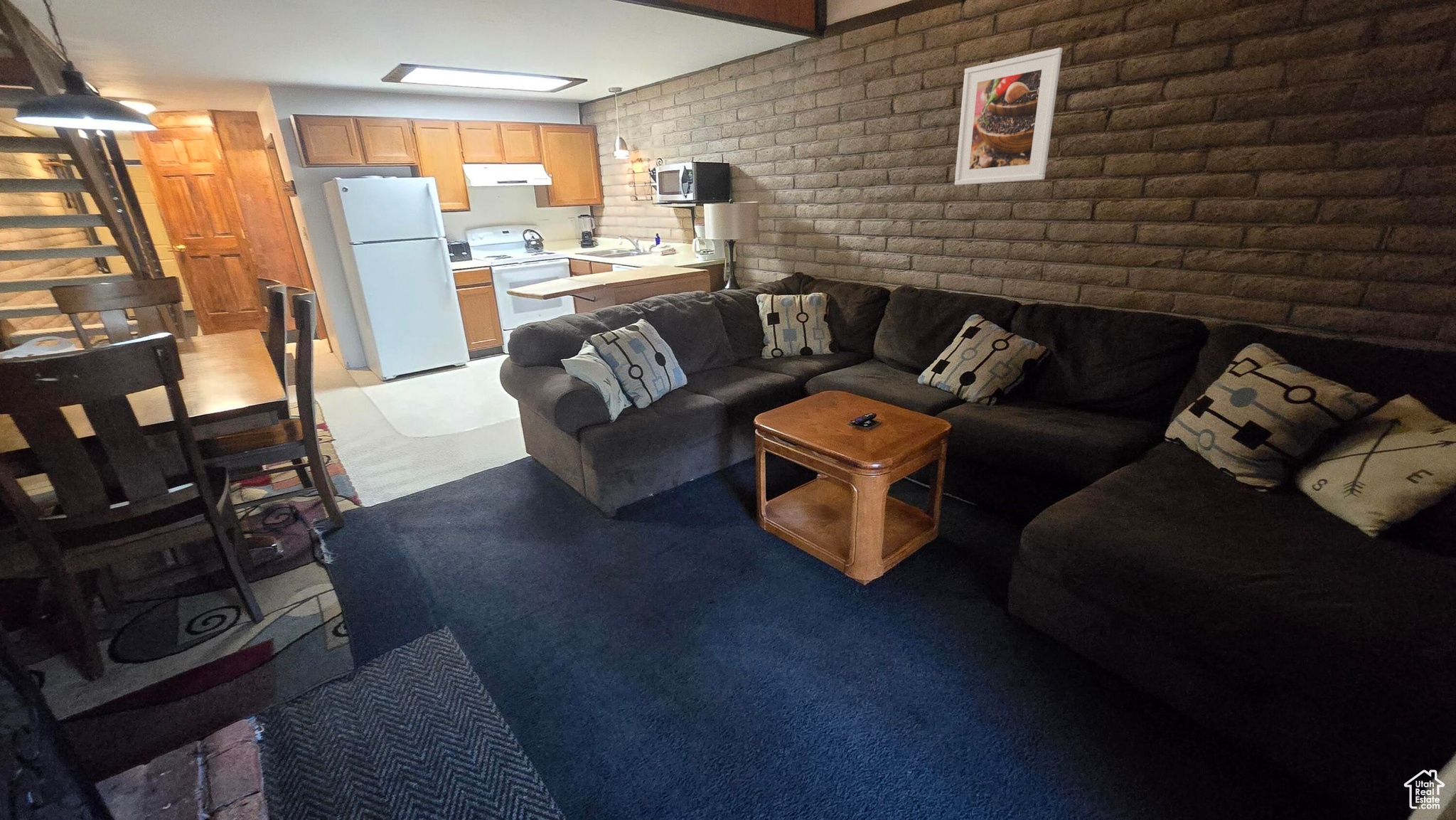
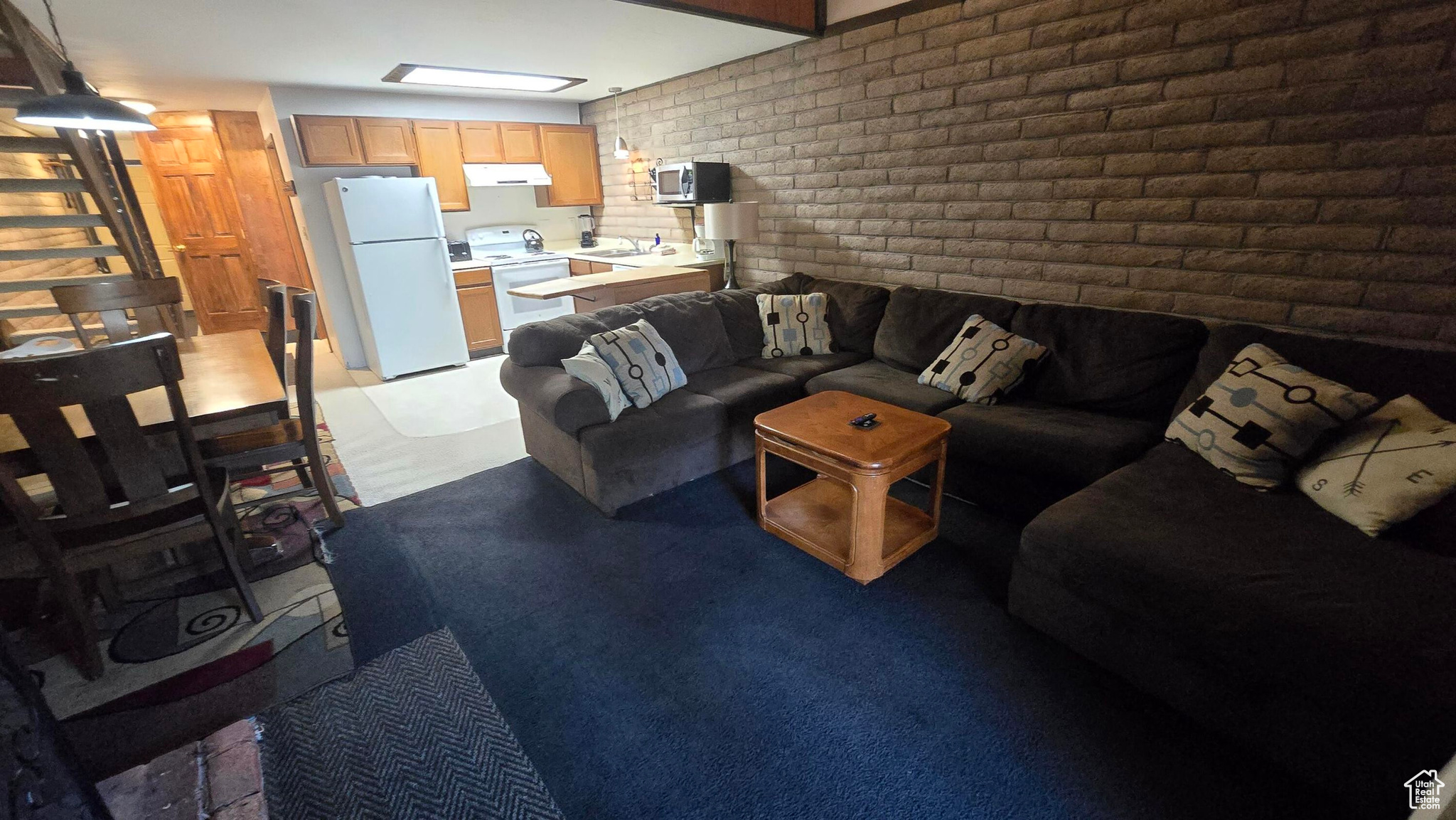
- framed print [954,47,1063,186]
